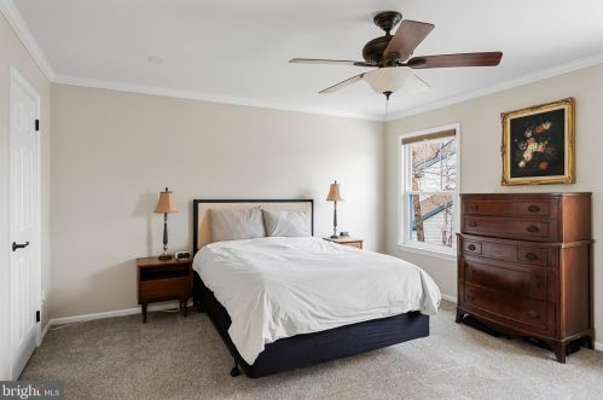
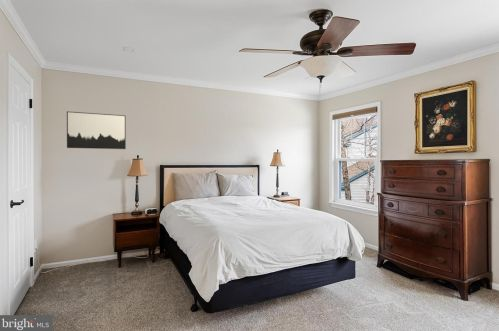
+ wall art [66,110,127,150]
